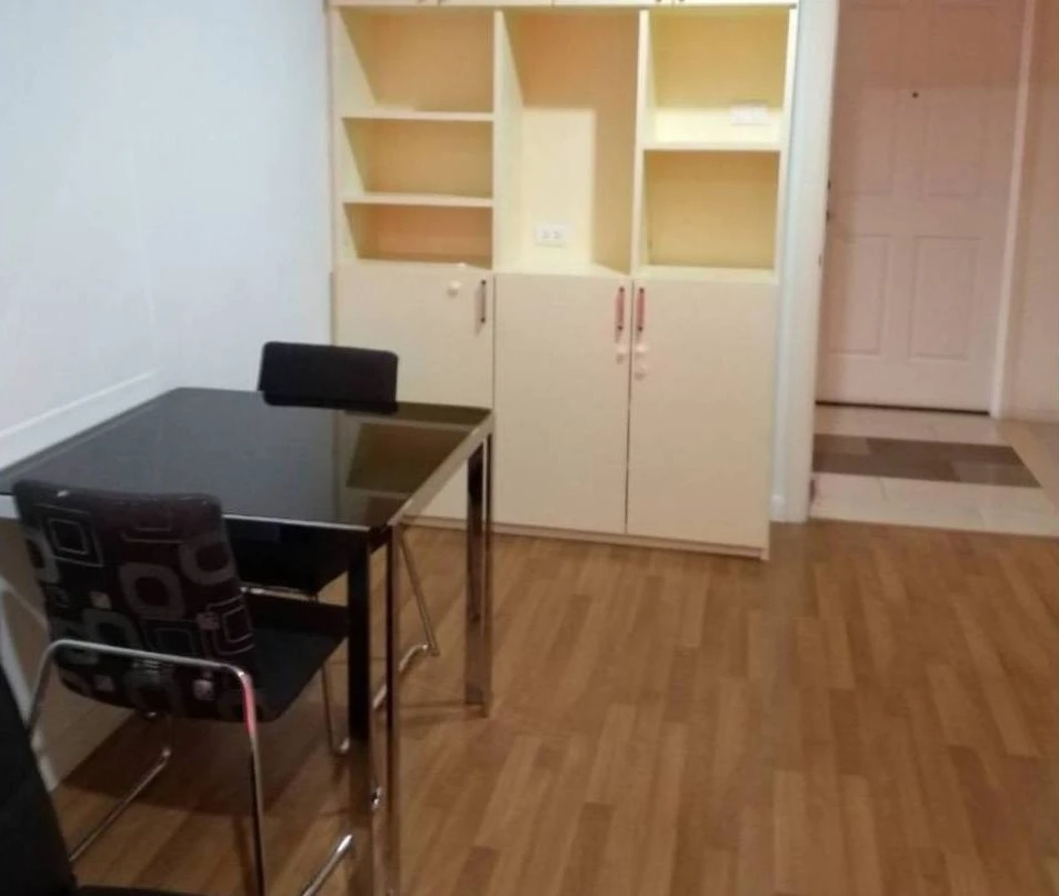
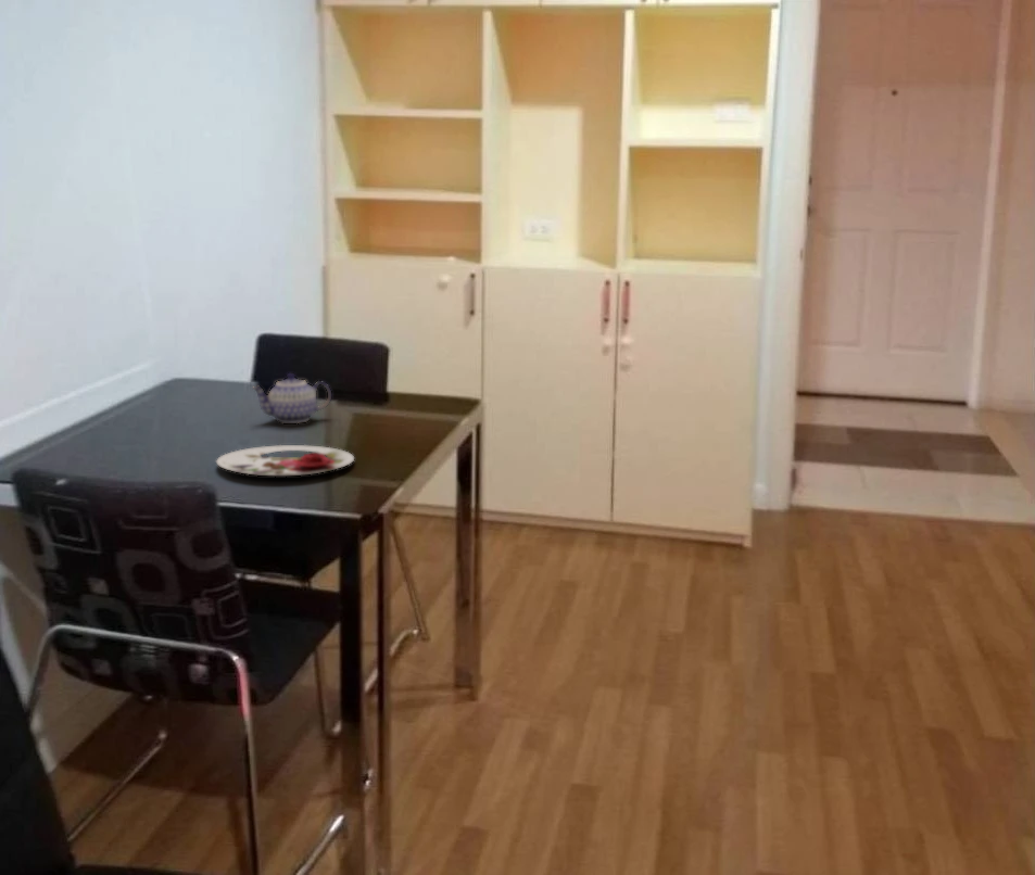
+ plate [215,444,355,477]
+ teapot [251,372,332,424]
